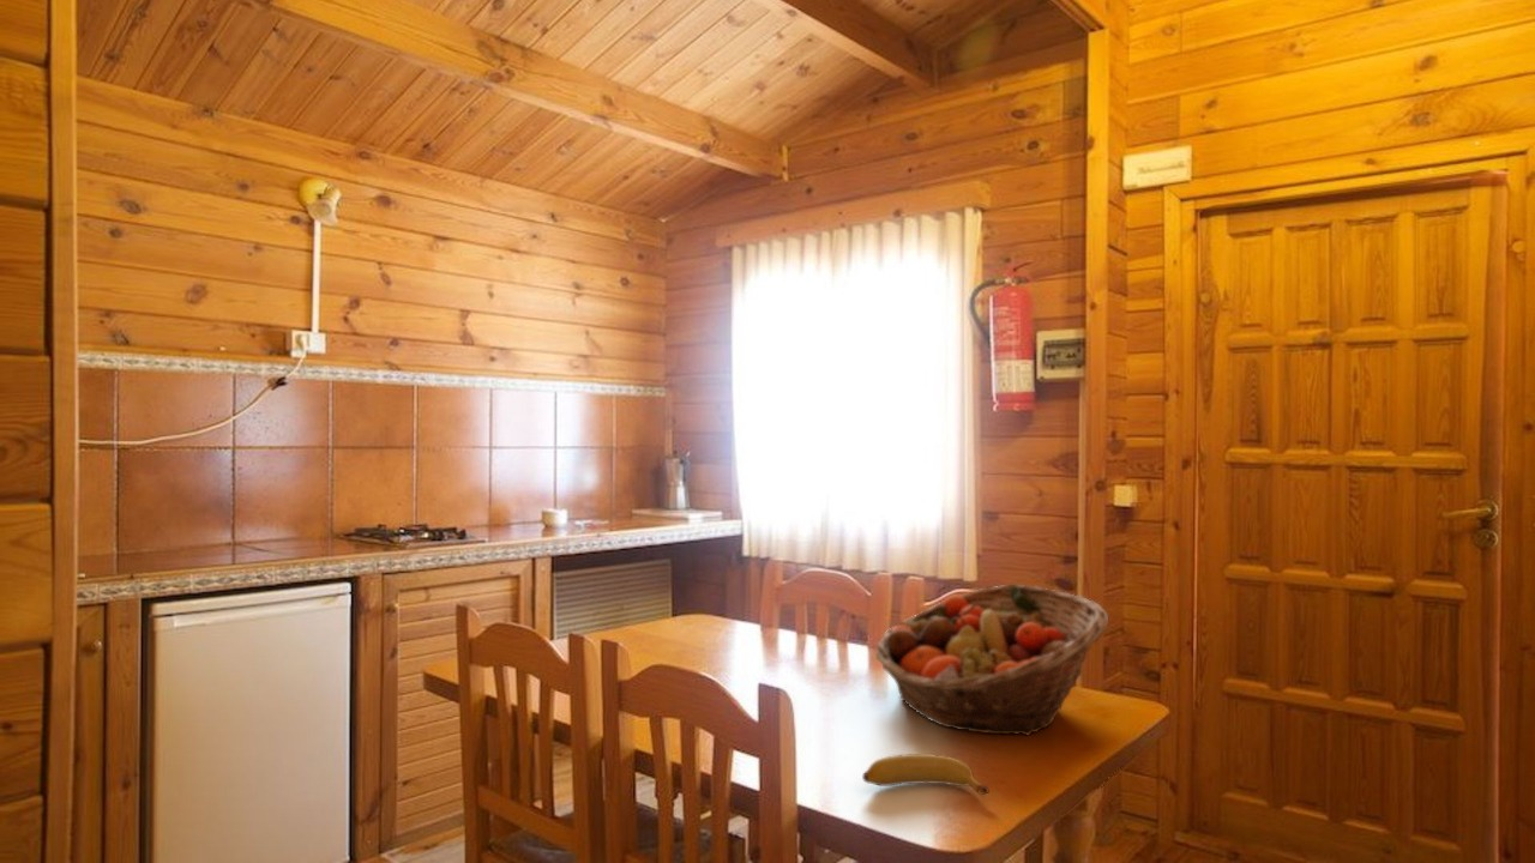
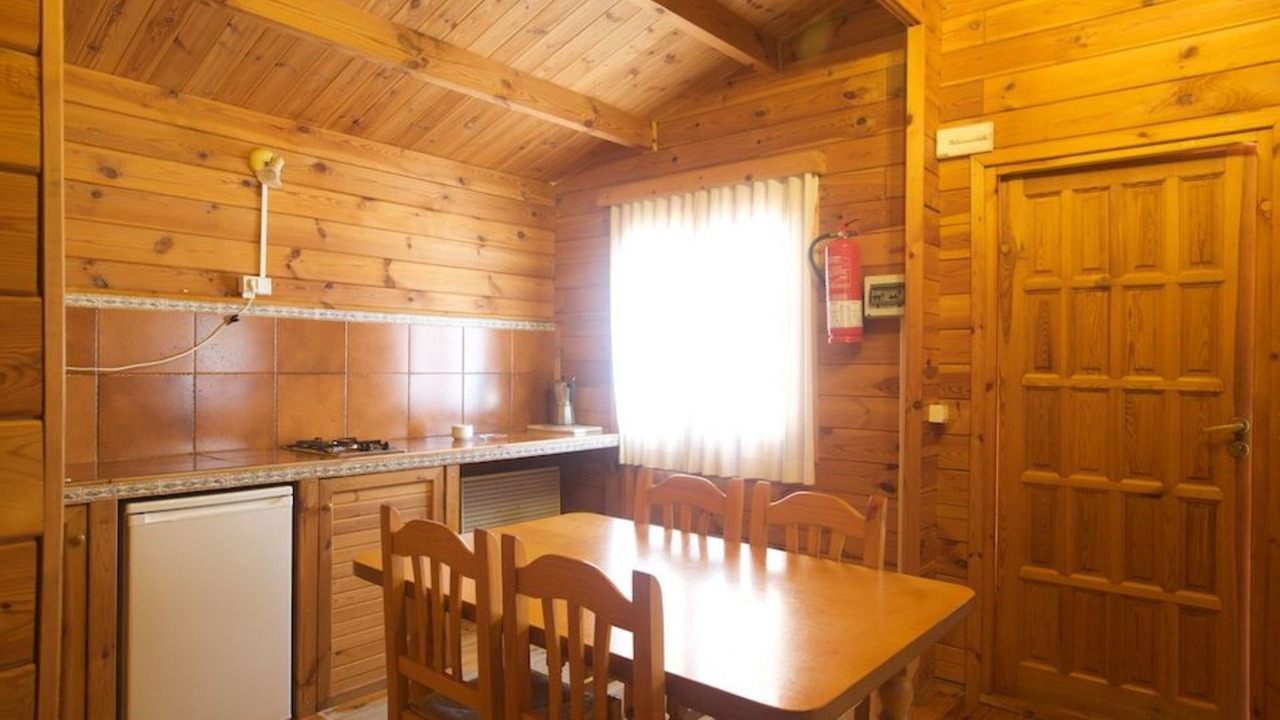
- fruit basket [874,584,1109,736]
- banana [861,753,991,796]
